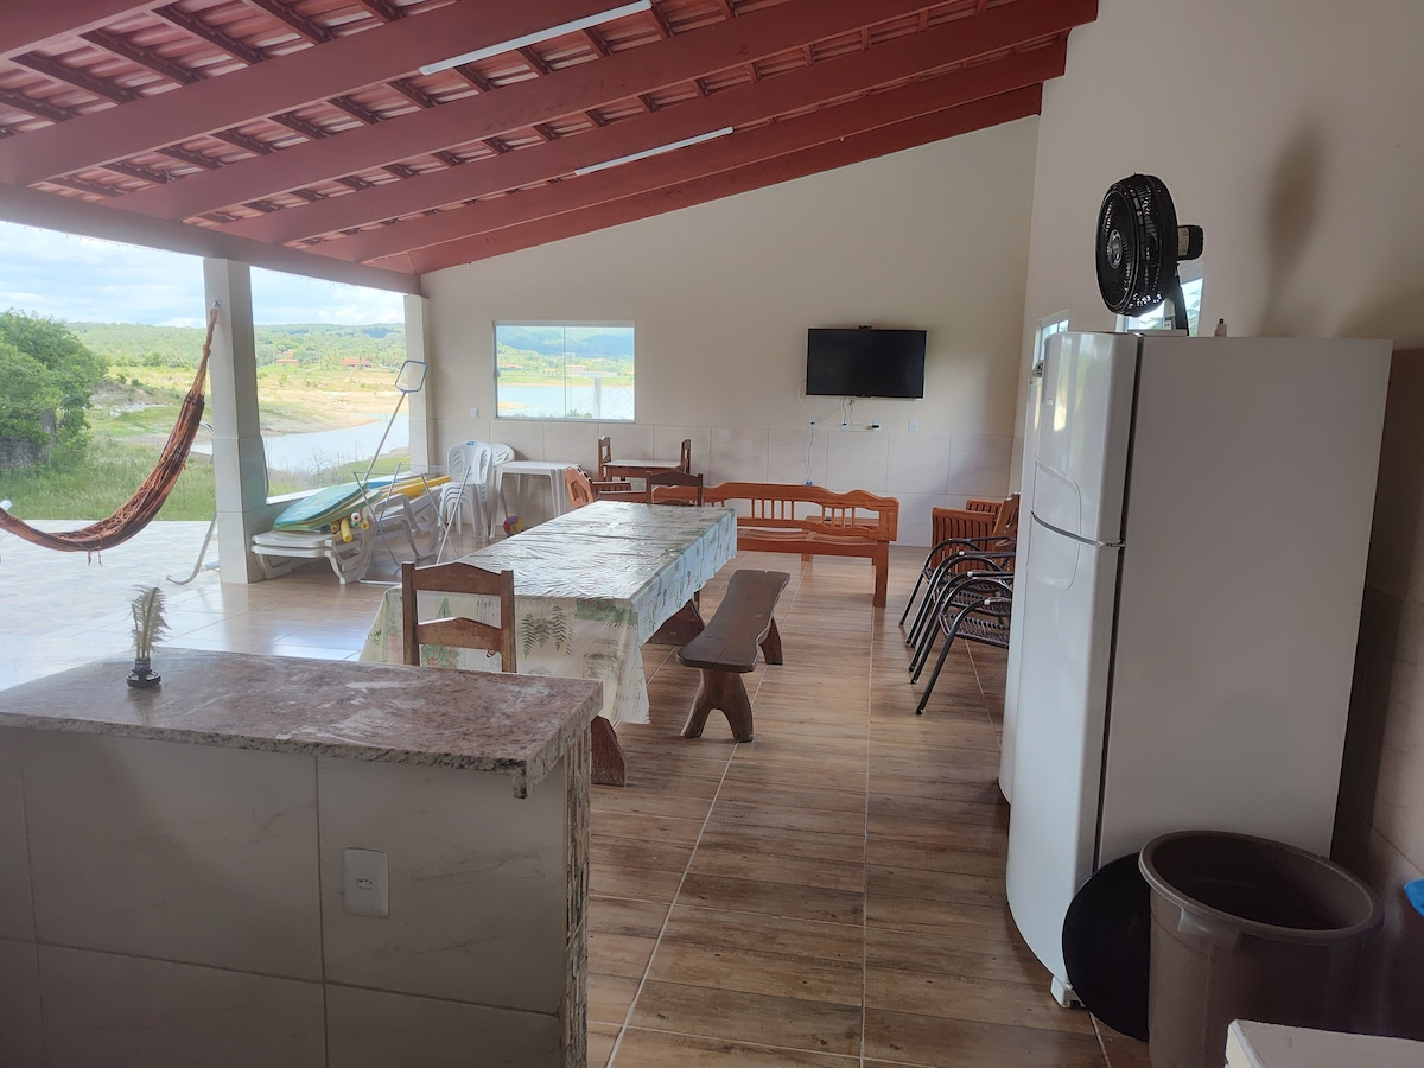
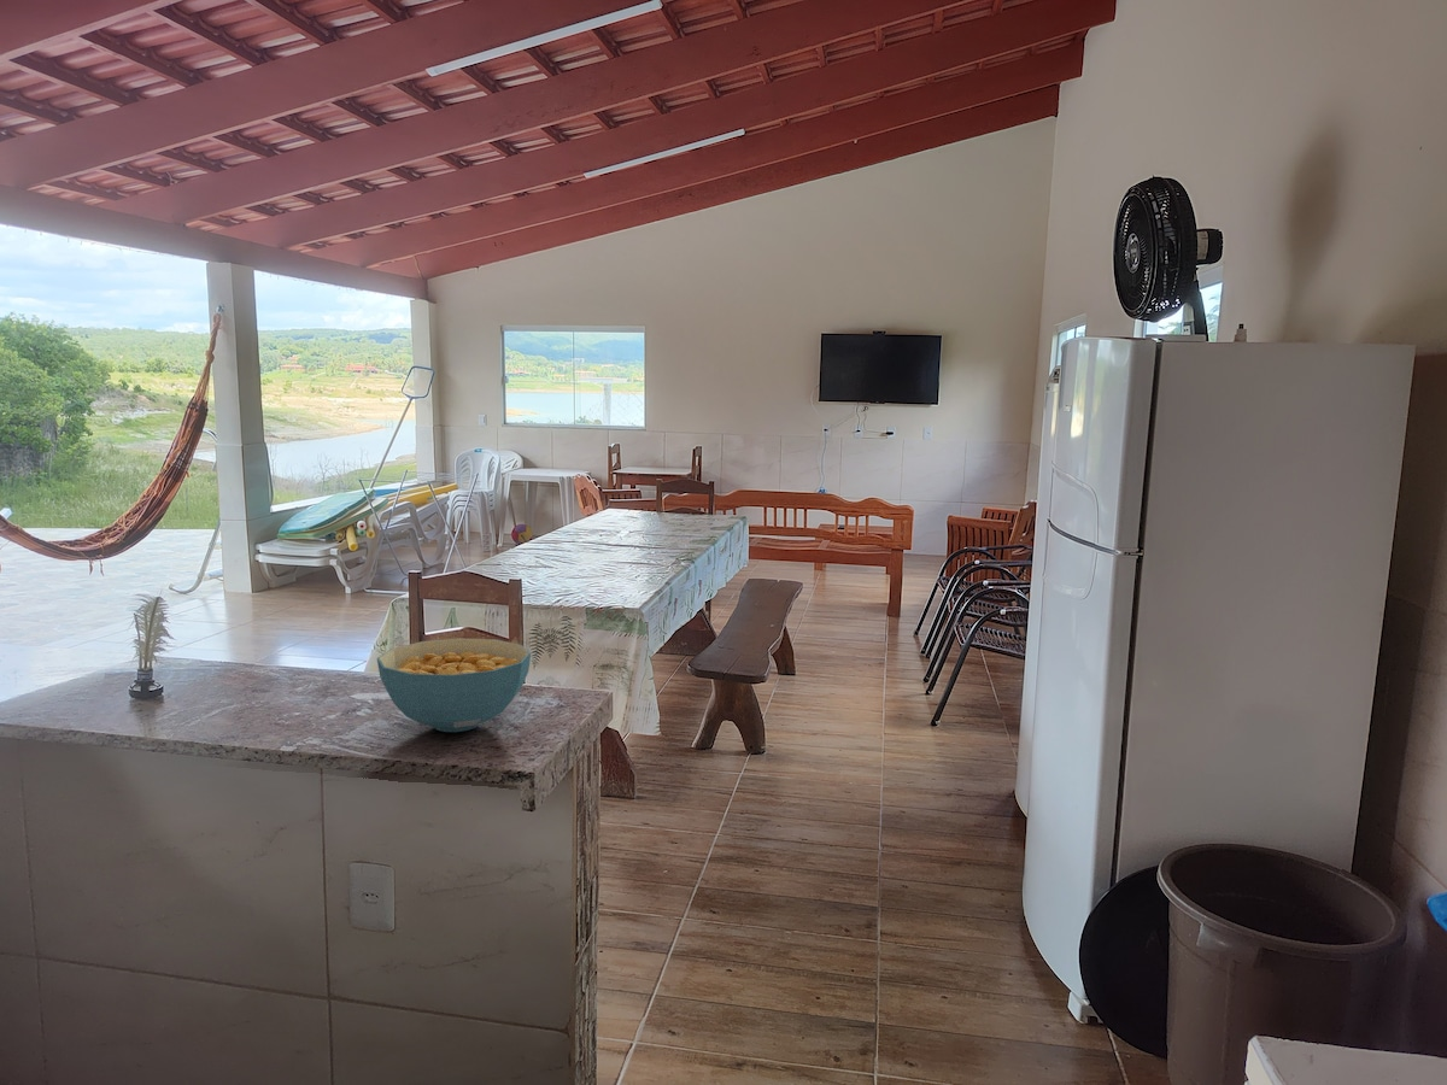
+ cereal bowl [376,637,532,733]
